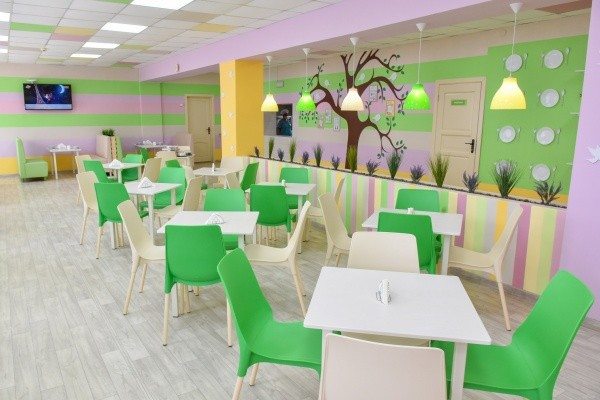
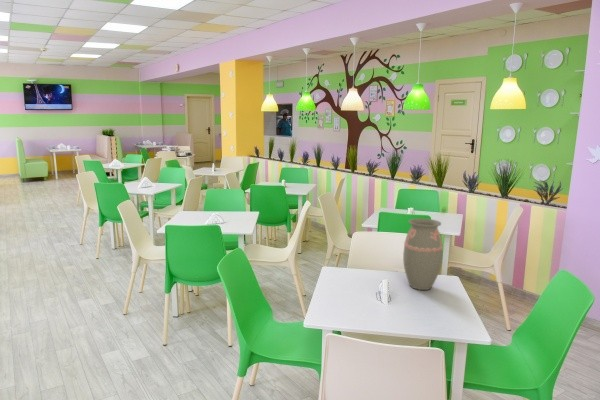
+ decorative vase [402,218,443,291]
